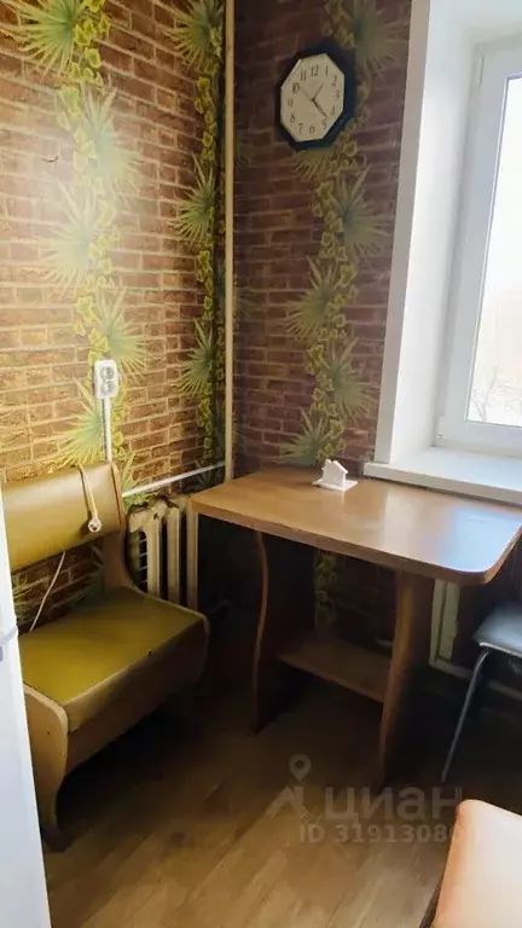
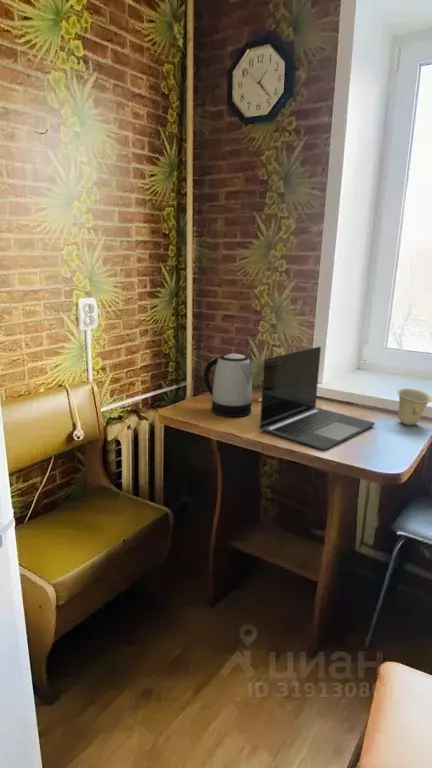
+ laptop [259,346,376,451]
+ cup [396,387,432,426]
+ kettle [203,352,255,418]
